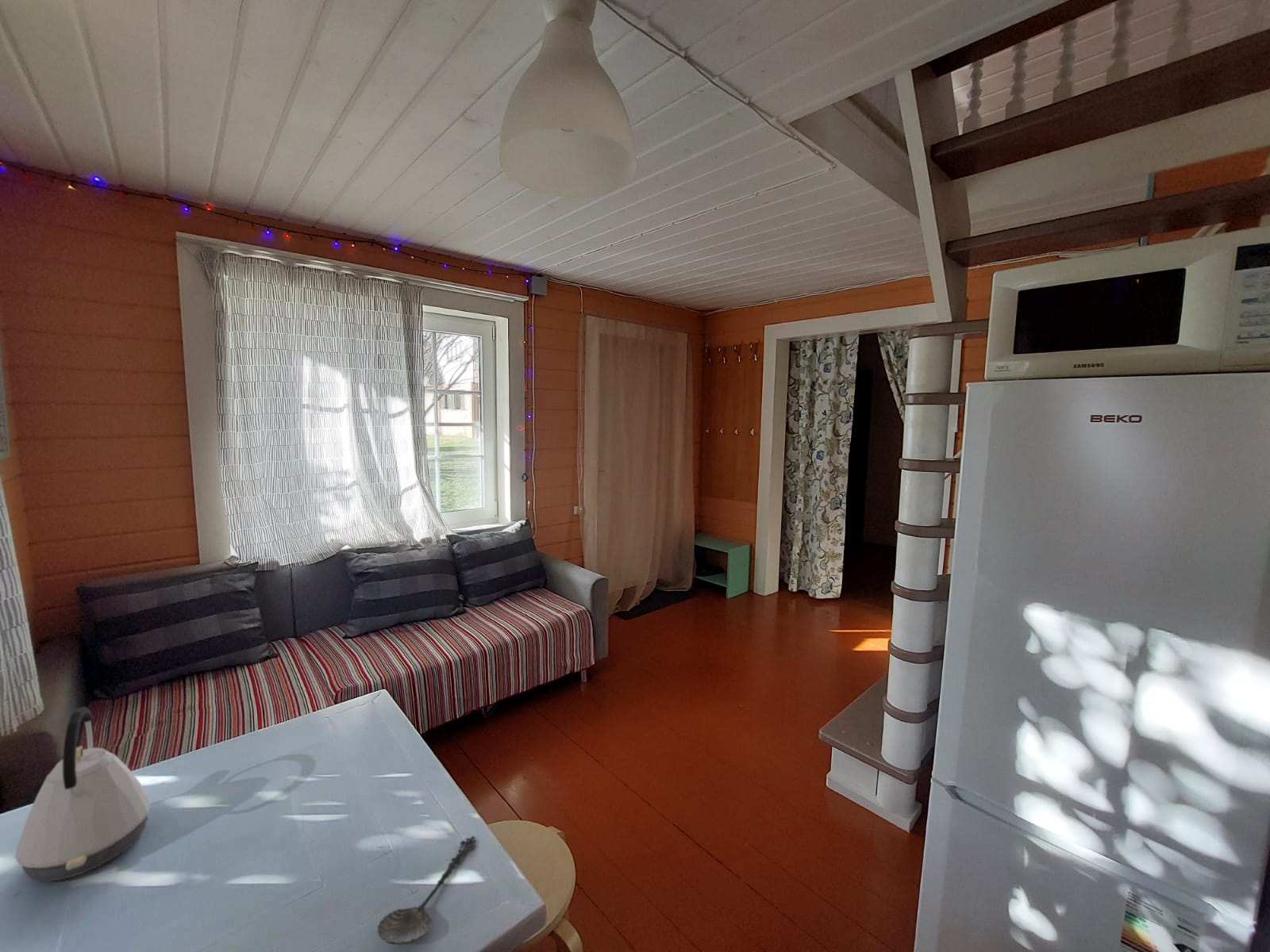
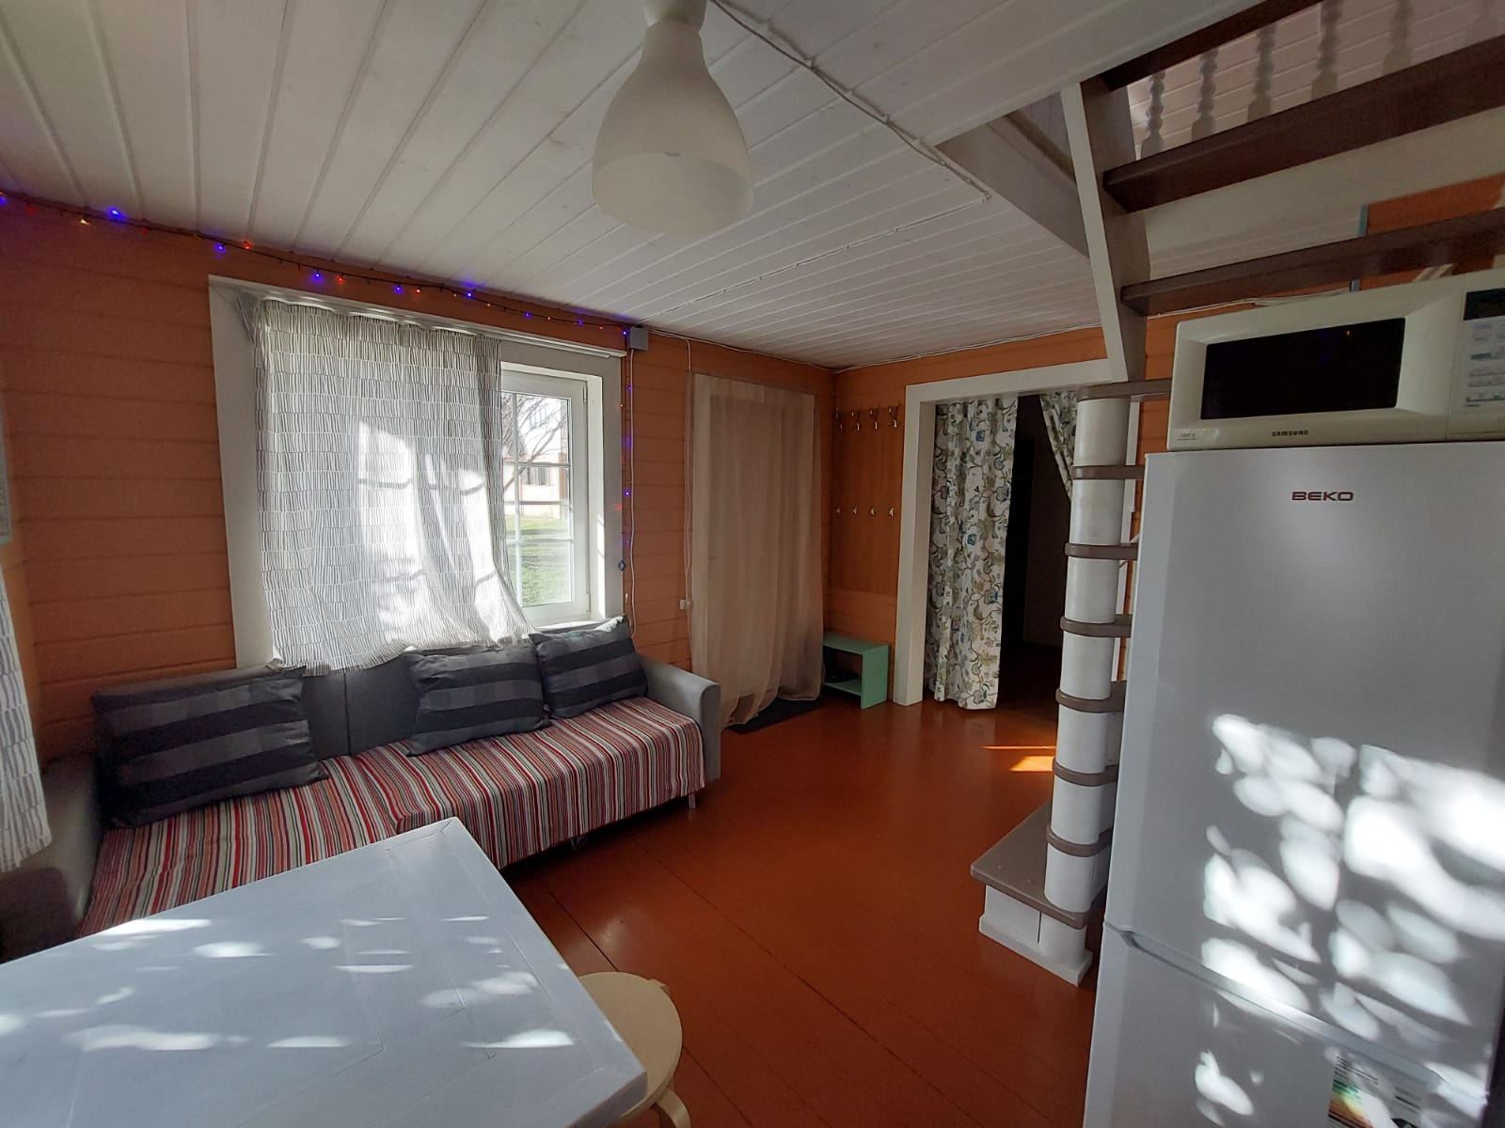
- kettle [14,706,152,882]
- spoon [376,835,477,946]
